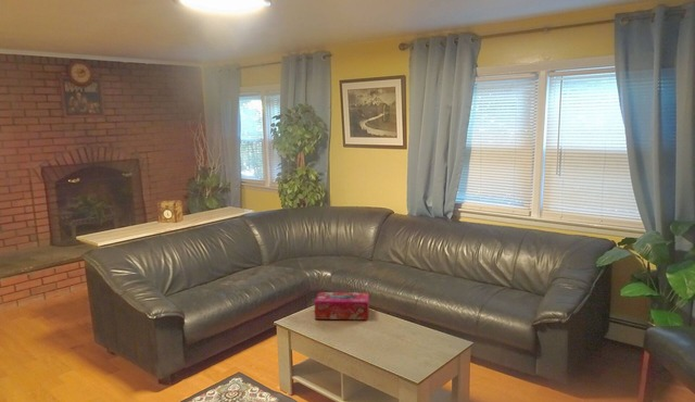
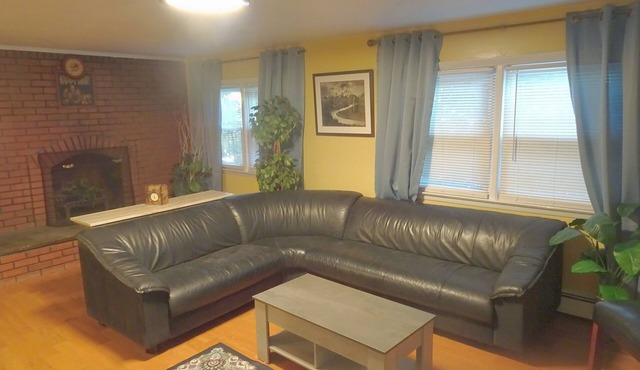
- tissue box [314,291,370,321]
